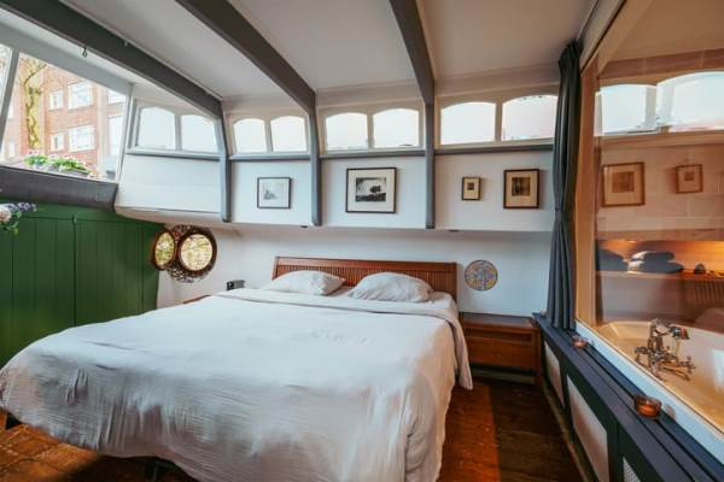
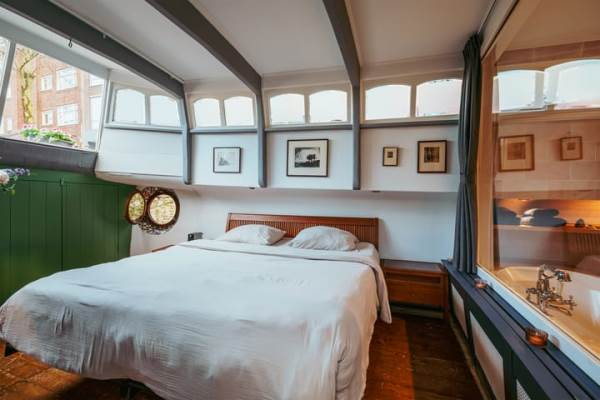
- manhole cover [463,259,500,293]
